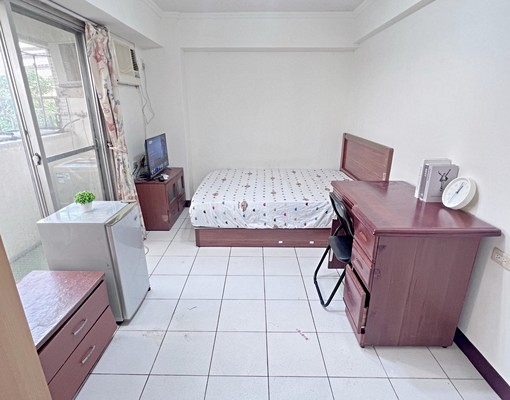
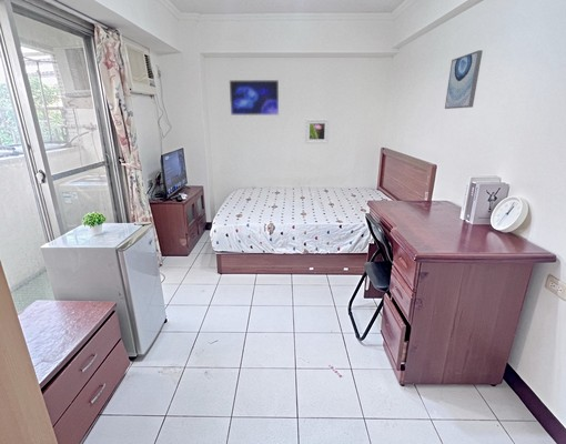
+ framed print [304,118,331,144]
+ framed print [228,79,280,117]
+ wall art [444,49,484,110]
